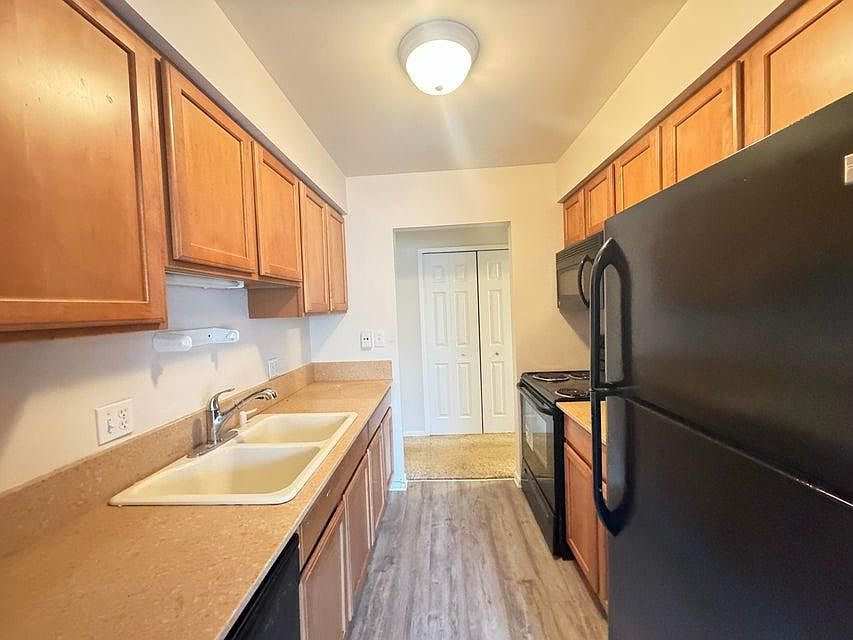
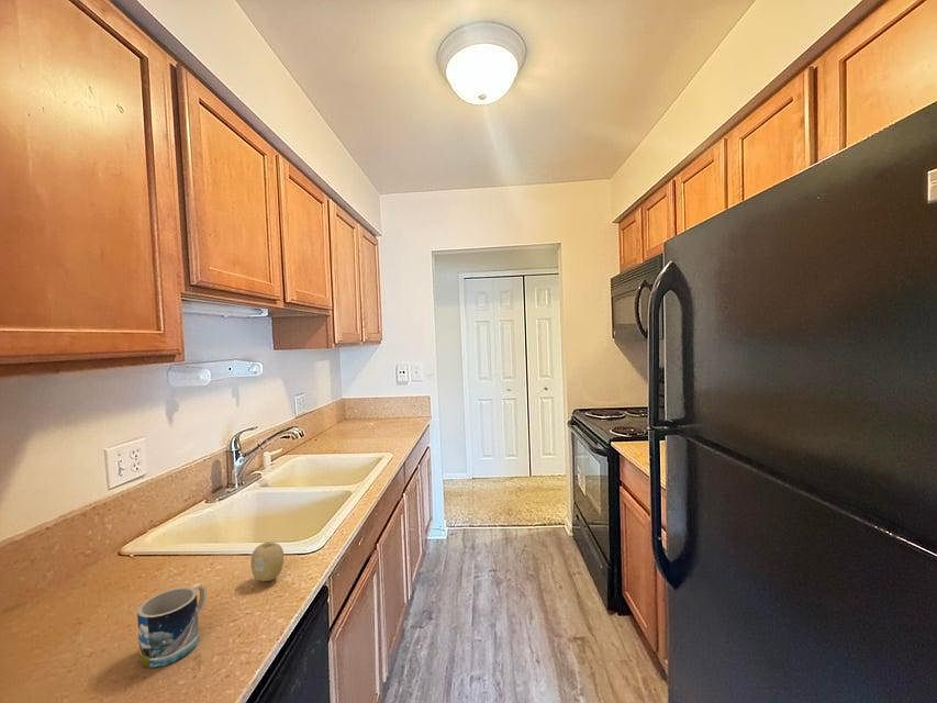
+ fruit [250,542,285,582]
+ mug [136,582,208,668]
